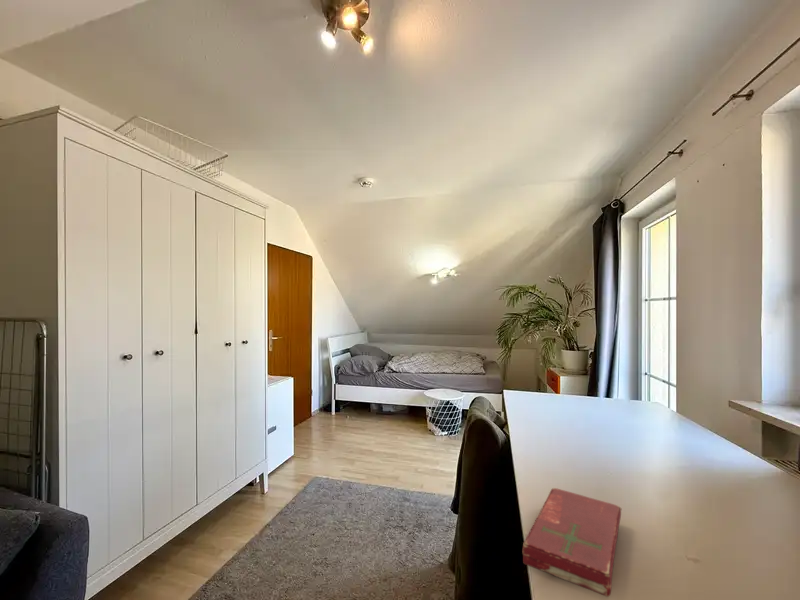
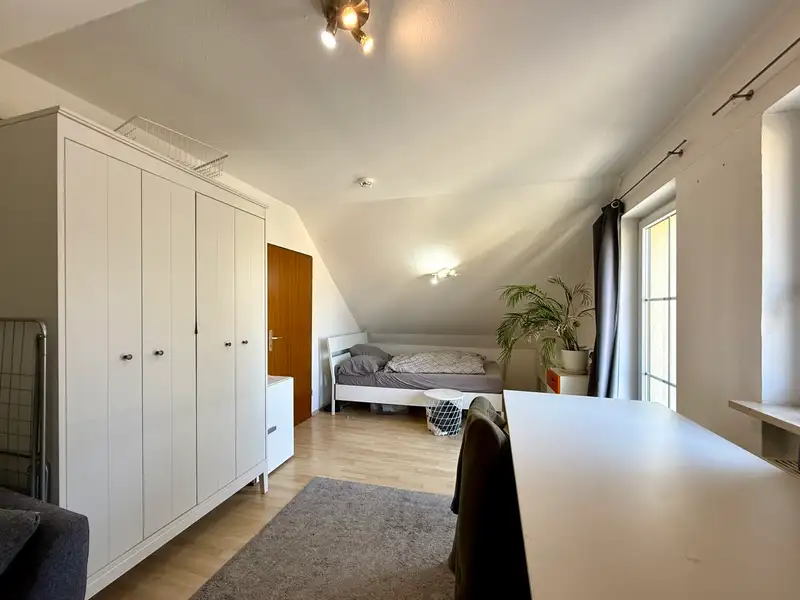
- book [521,487,623,598]
